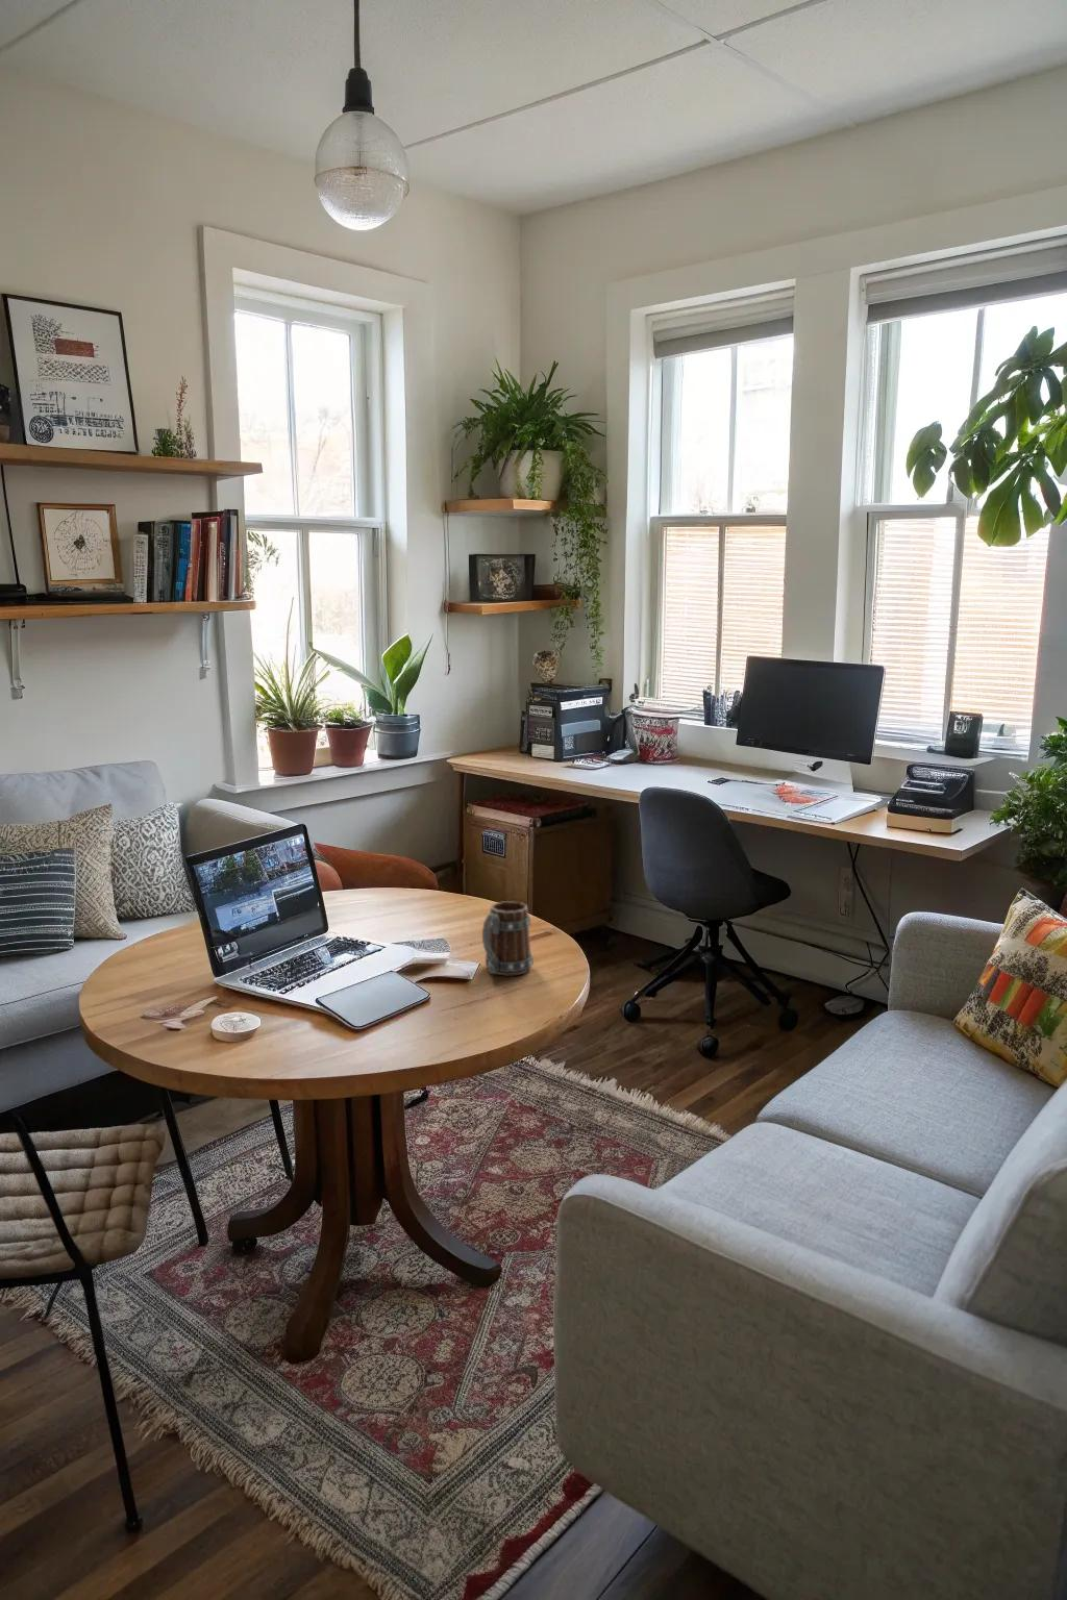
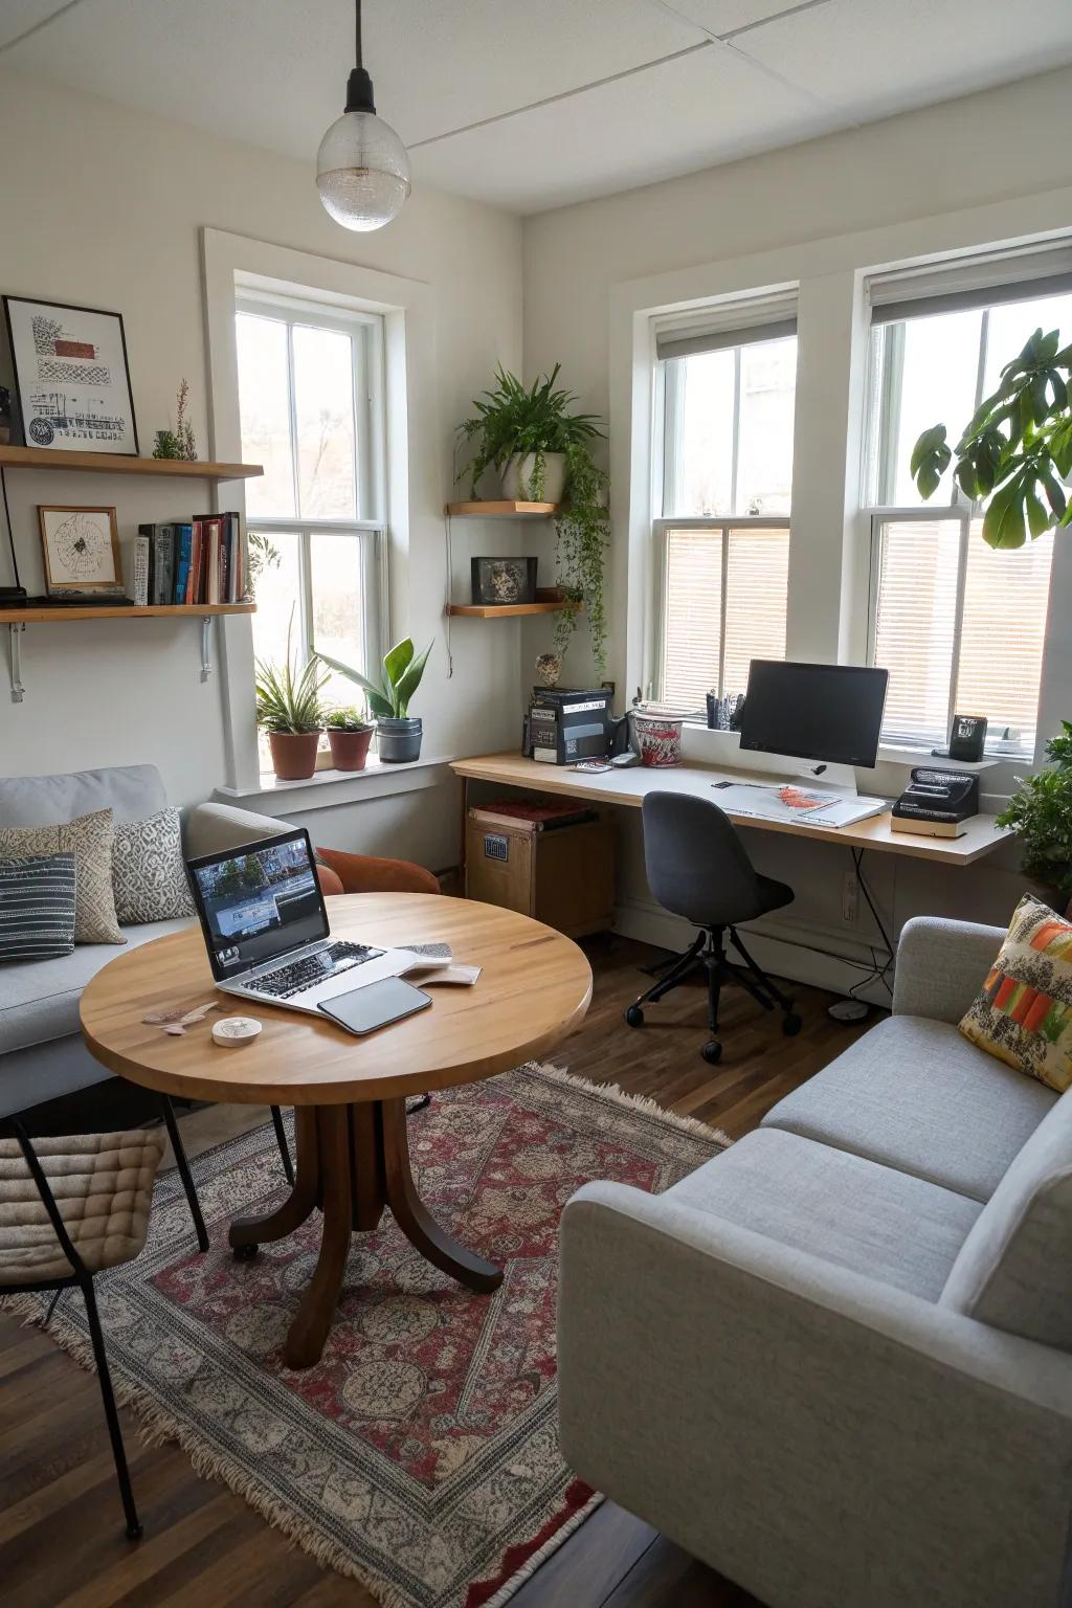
- mug [481,900,535,976]
